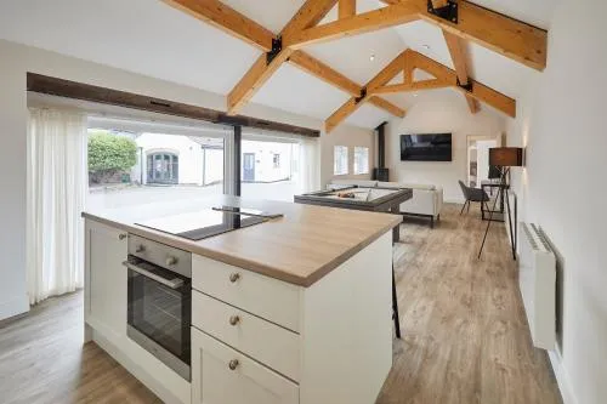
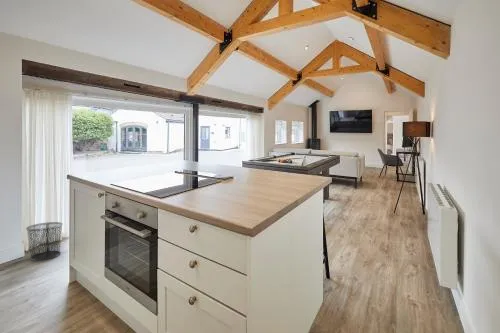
+ waste bin [25,221,64,262]
